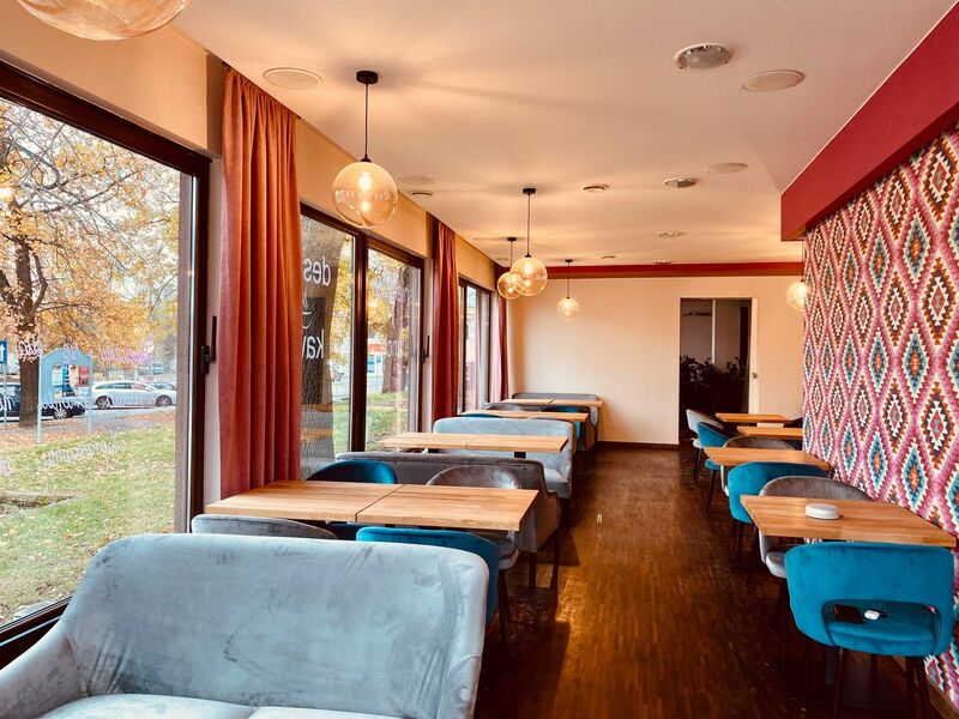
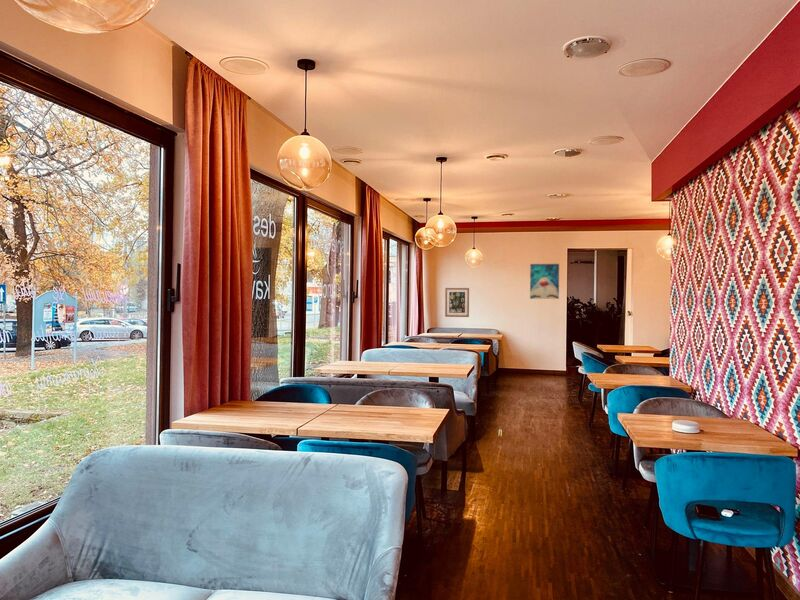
+ wall art [529,263,560,300]
+ wall art [444,287,470,318]
